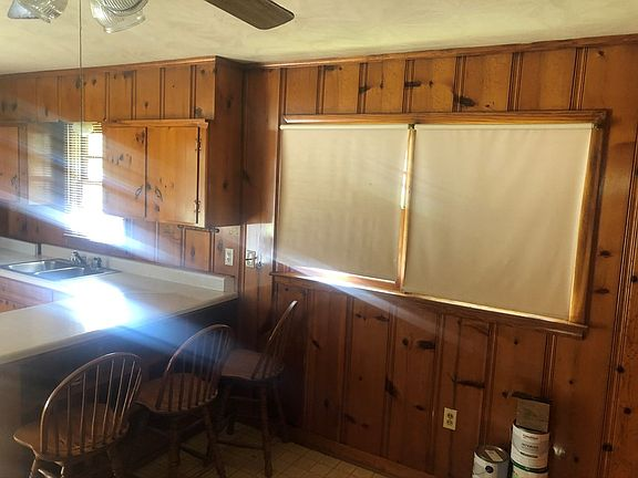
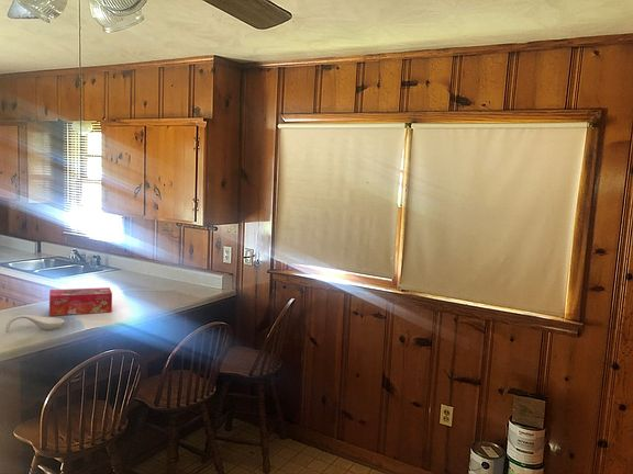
+ spoon rest [4,314,65,334]
+ tissue box [48,286,113,316]
